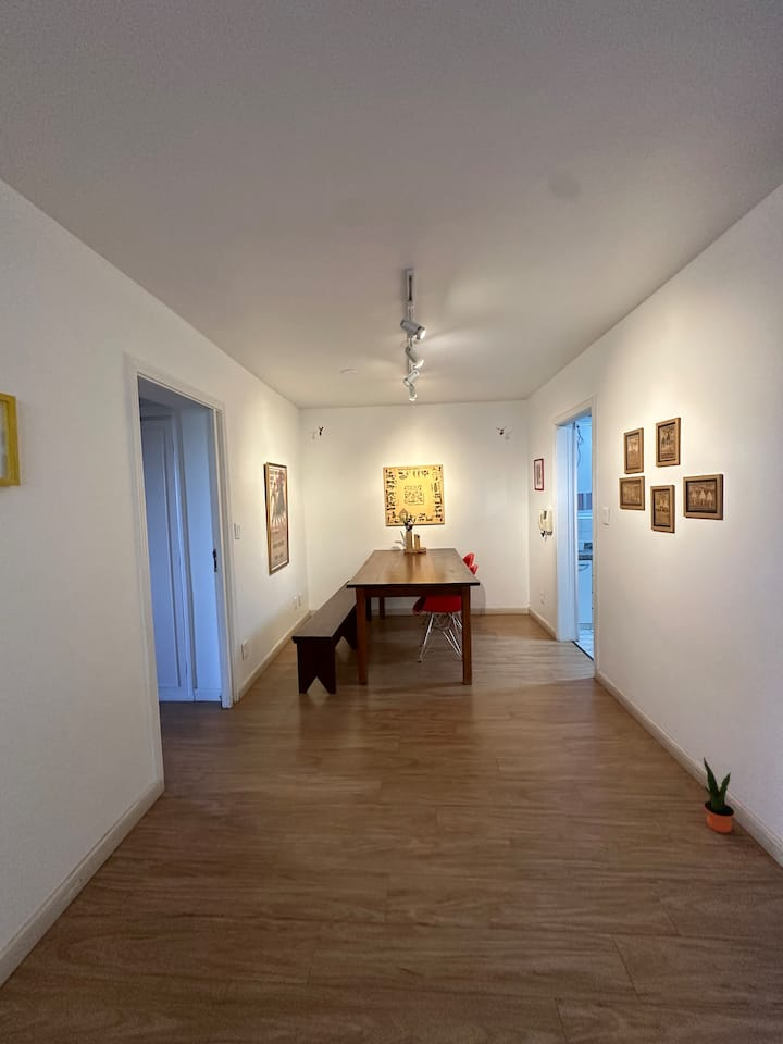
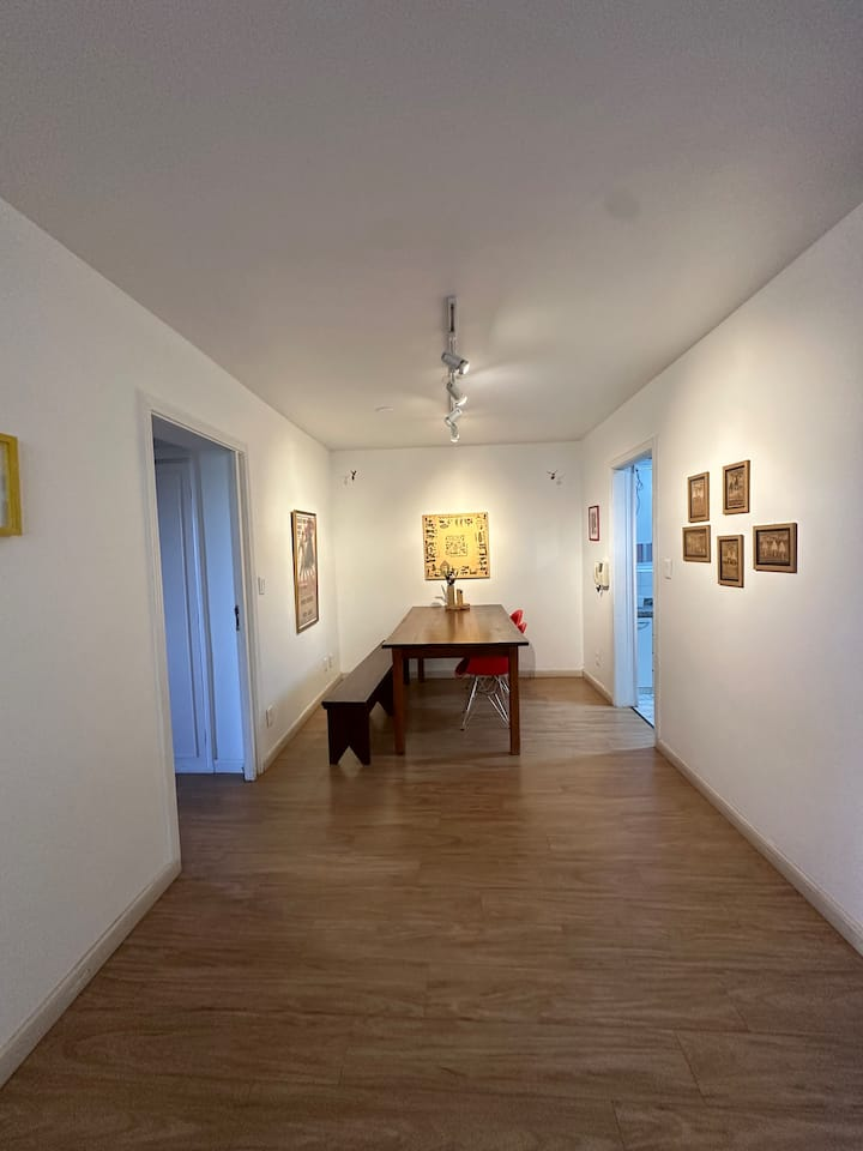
- potted plant [703,756,735,834]
